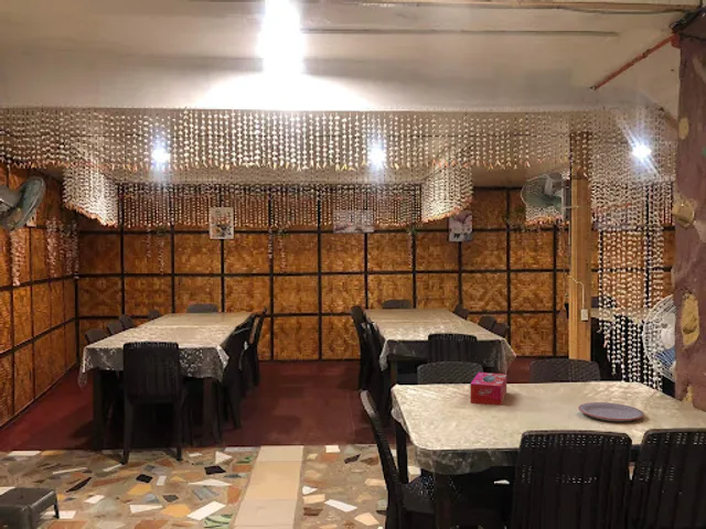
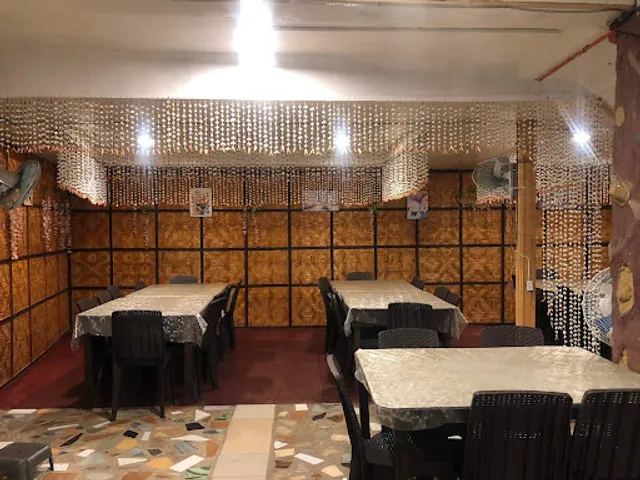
- plate [578,401,645,422]
- tissue box [470,371,507,407]
